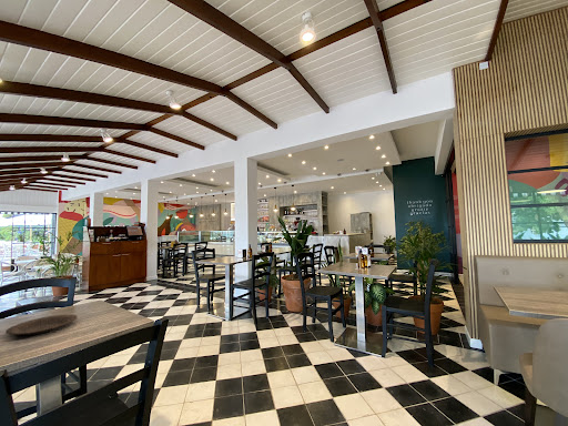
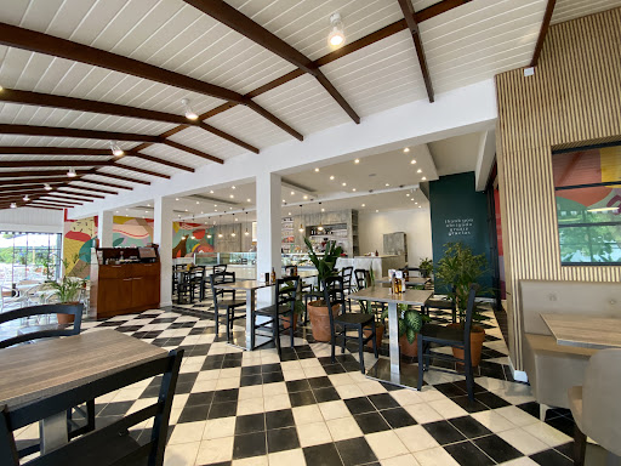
- plate [4,314,78,336]
